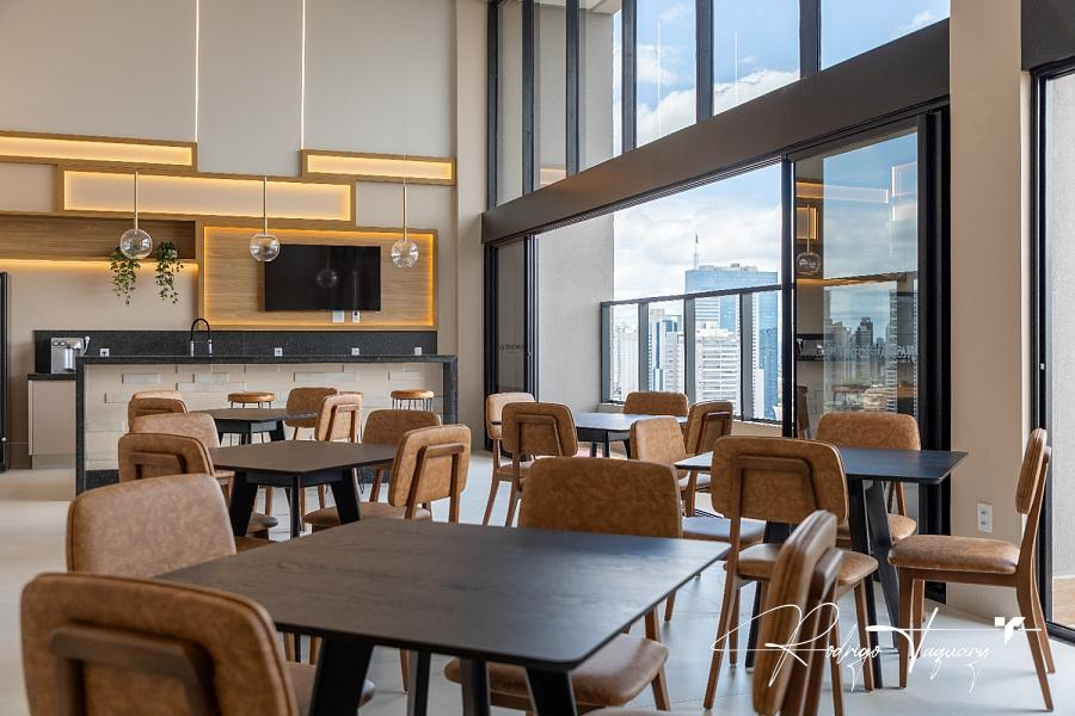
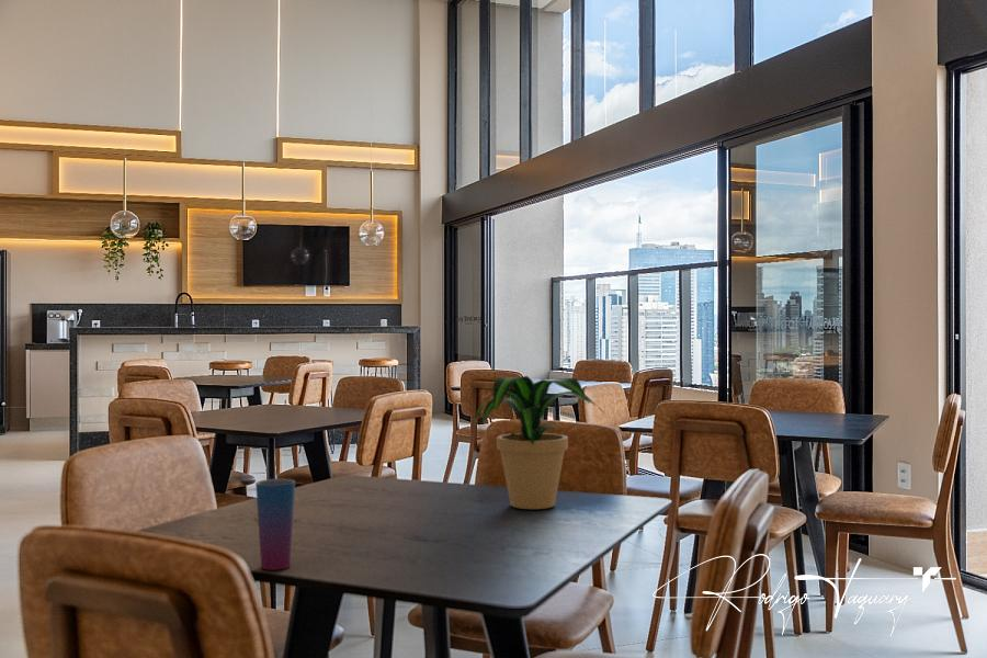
+ potted plant [476,375,605,510]
+ cup [254,478,296,571]
